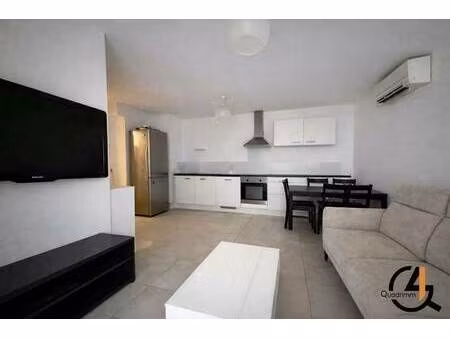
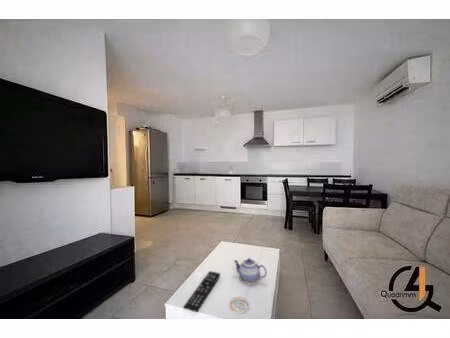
+ teapot [233,257,268,284]
+ remote control [183,270,221,313]
+ coaster [229,296,250,315]
